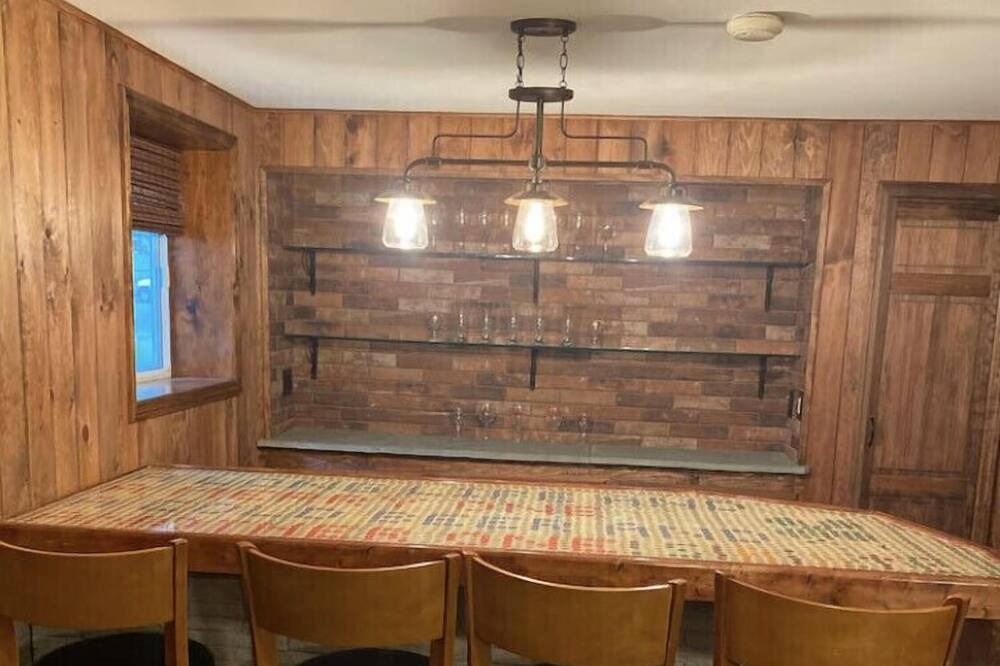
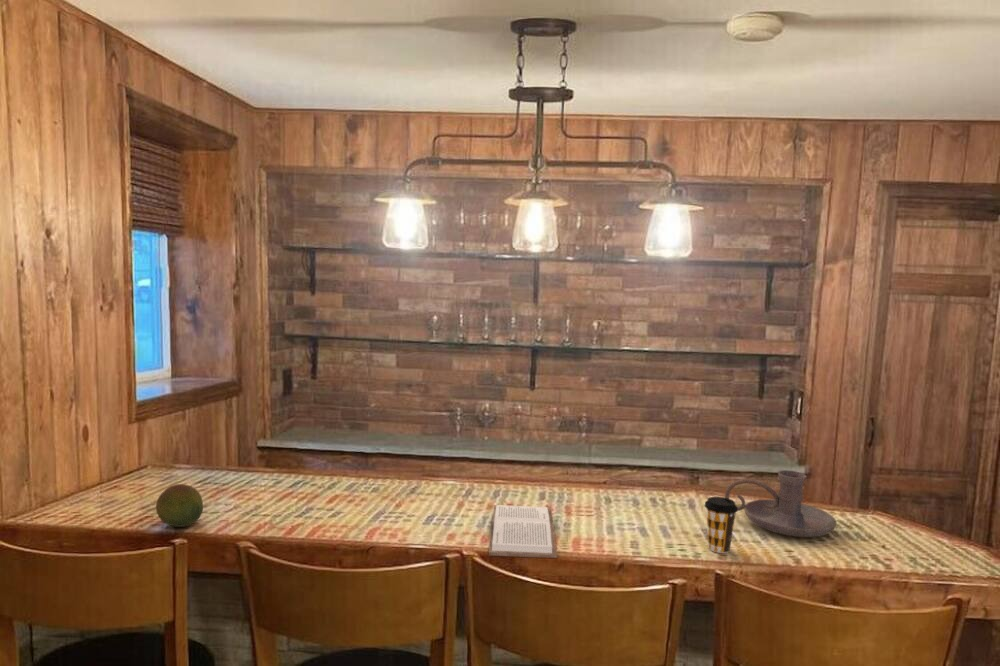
+ candle holder [724,469,837,538]
+ fruit [155,483,204,528]
+ coffee cup [704,496,739,554]
+ book [488,504,558,559]
